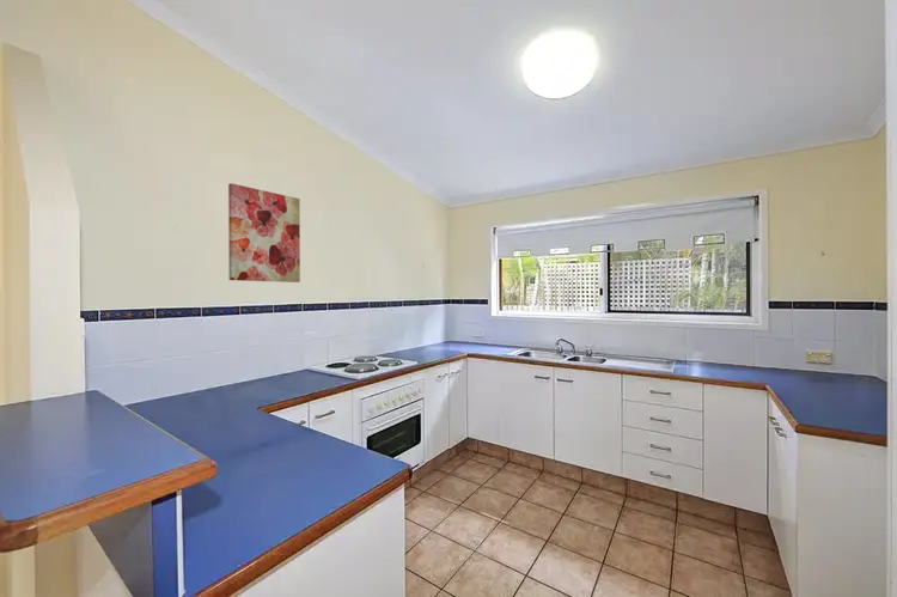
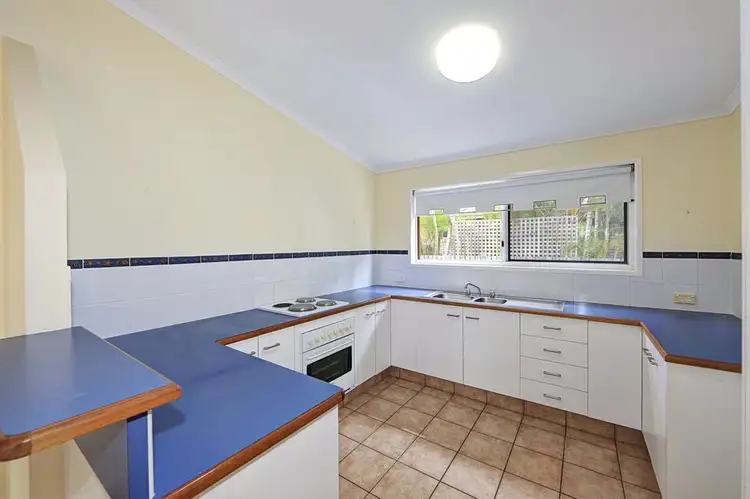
- wall art [227,182,301,284]
